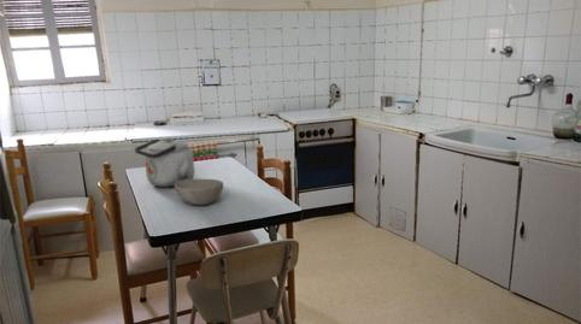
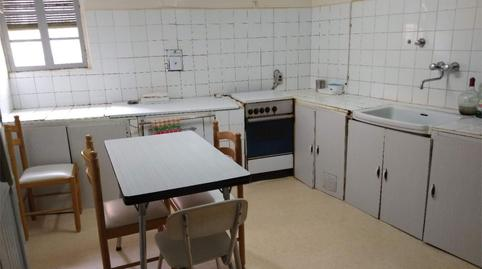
- bowl [174,178,224,206]
- kettle [134,137,195,188]
